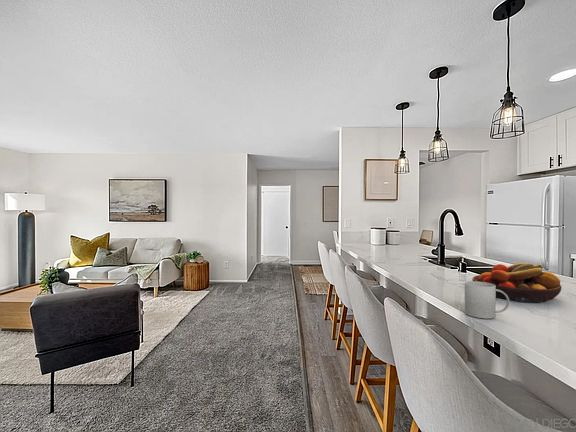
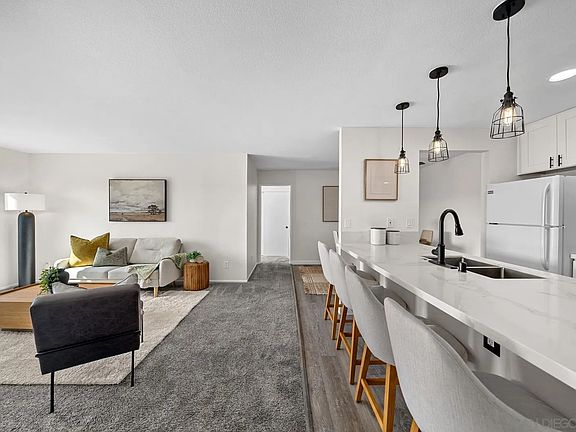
- mug [464,280,510,320]
- fruit bowl [471,261,562,303]
